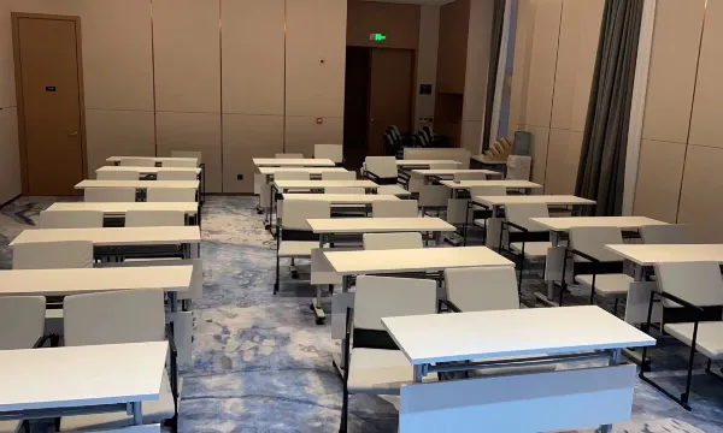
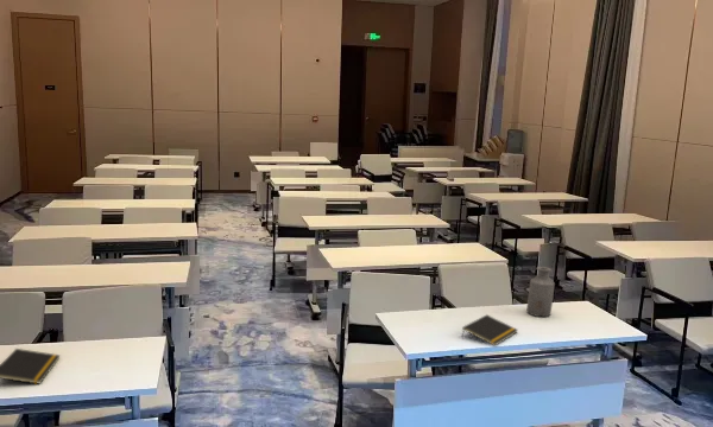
+ notepad [461,313,519,348]
+ notepad [0,348,62,385]
+ bottle [525,266,556,318]
